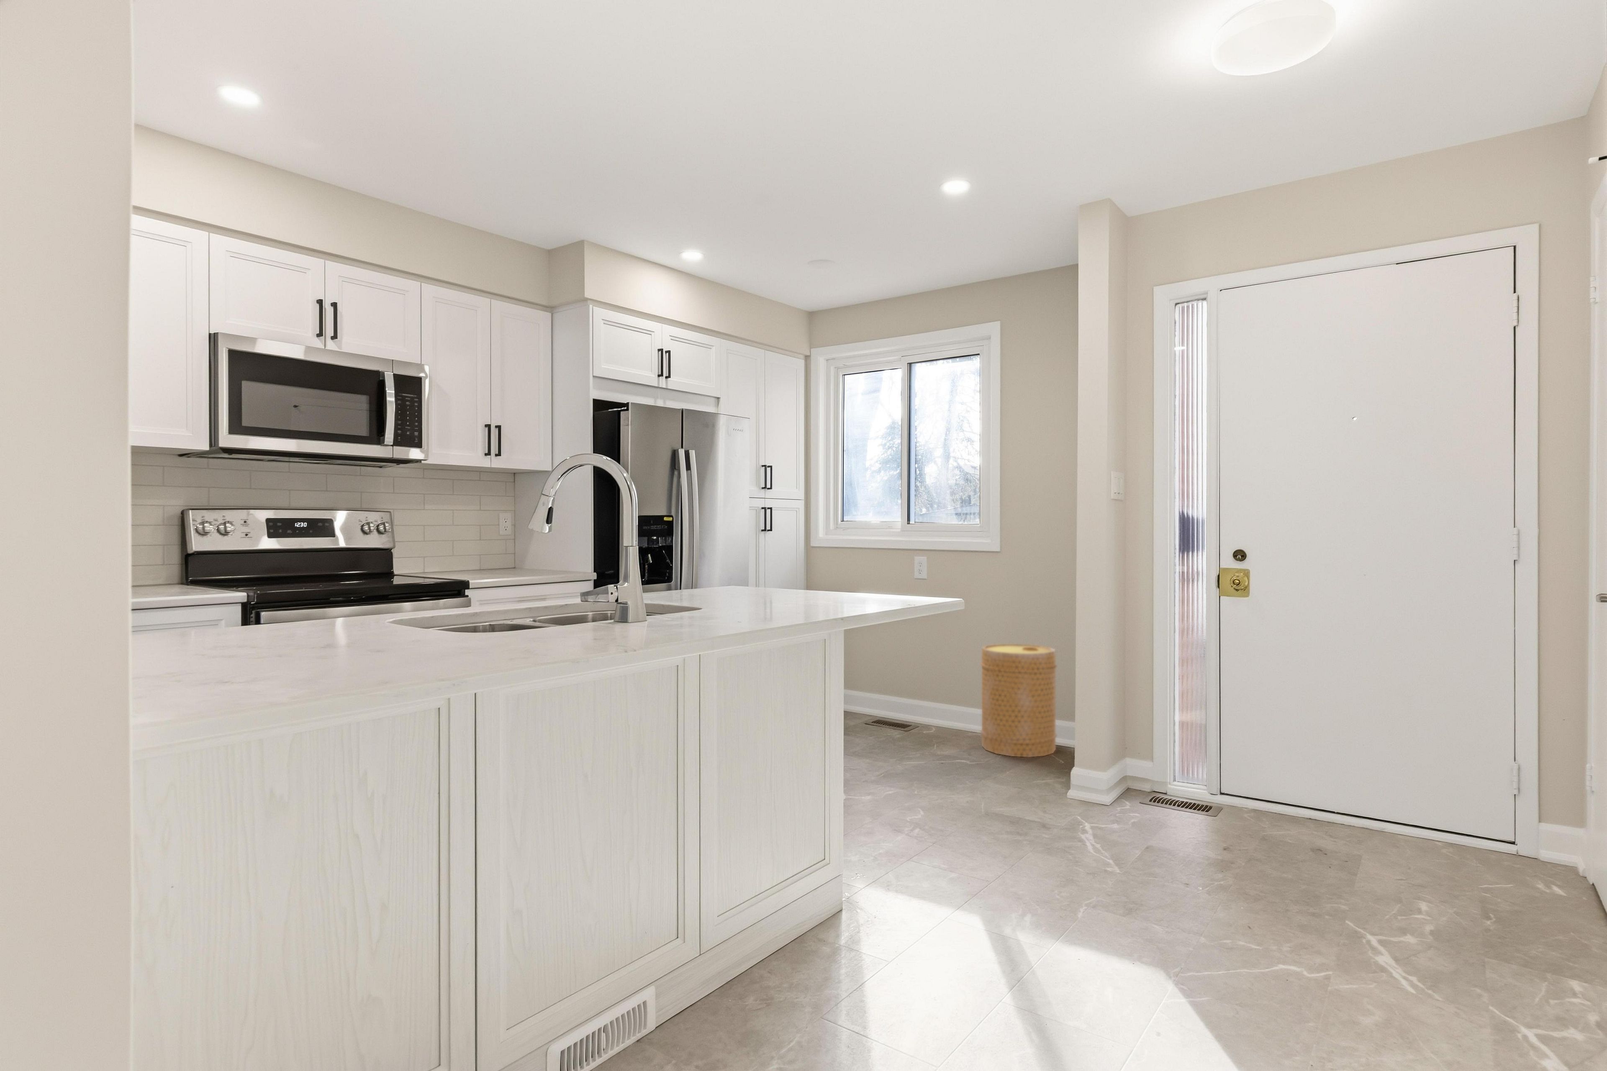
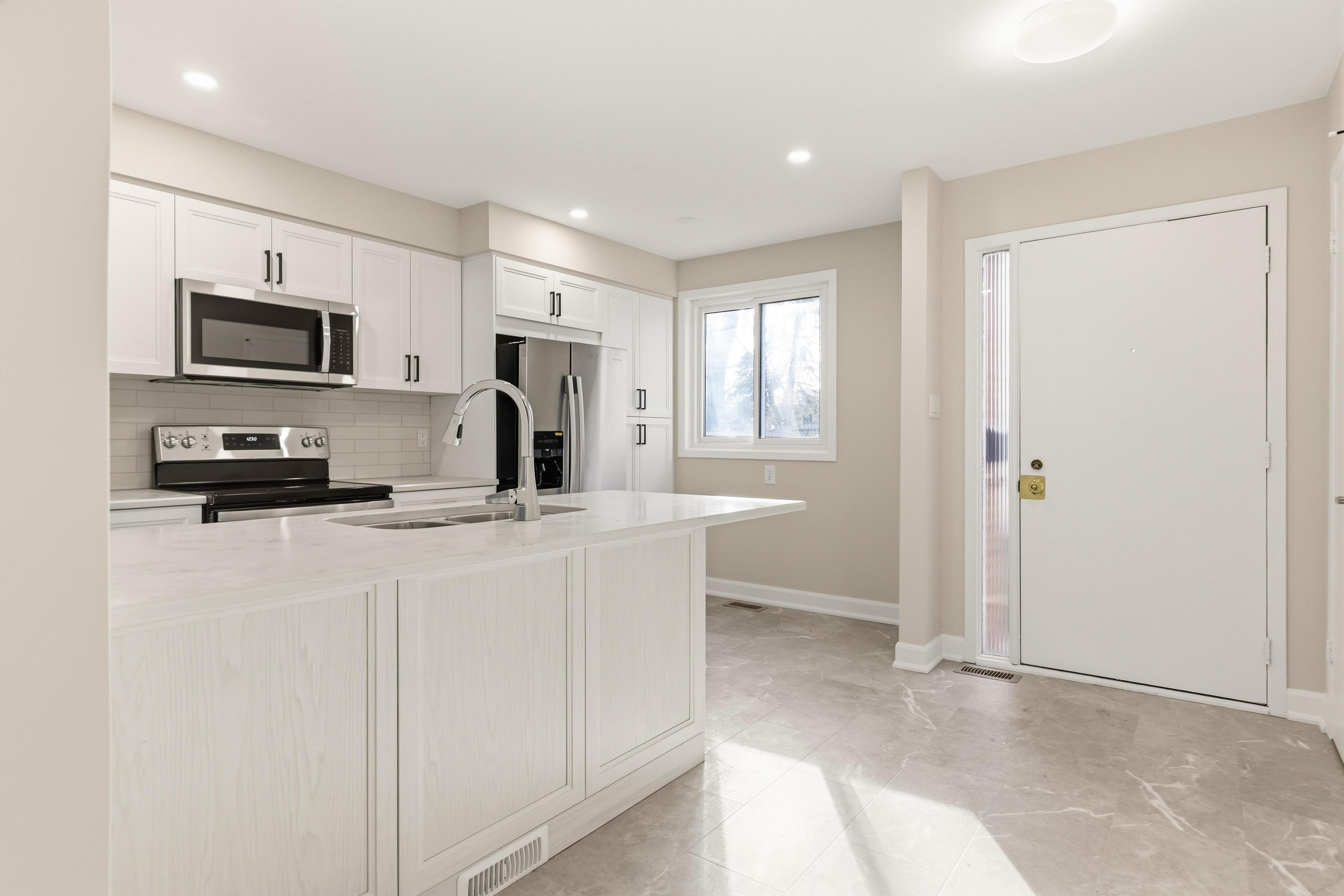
- basket [980,643,1057,758]
